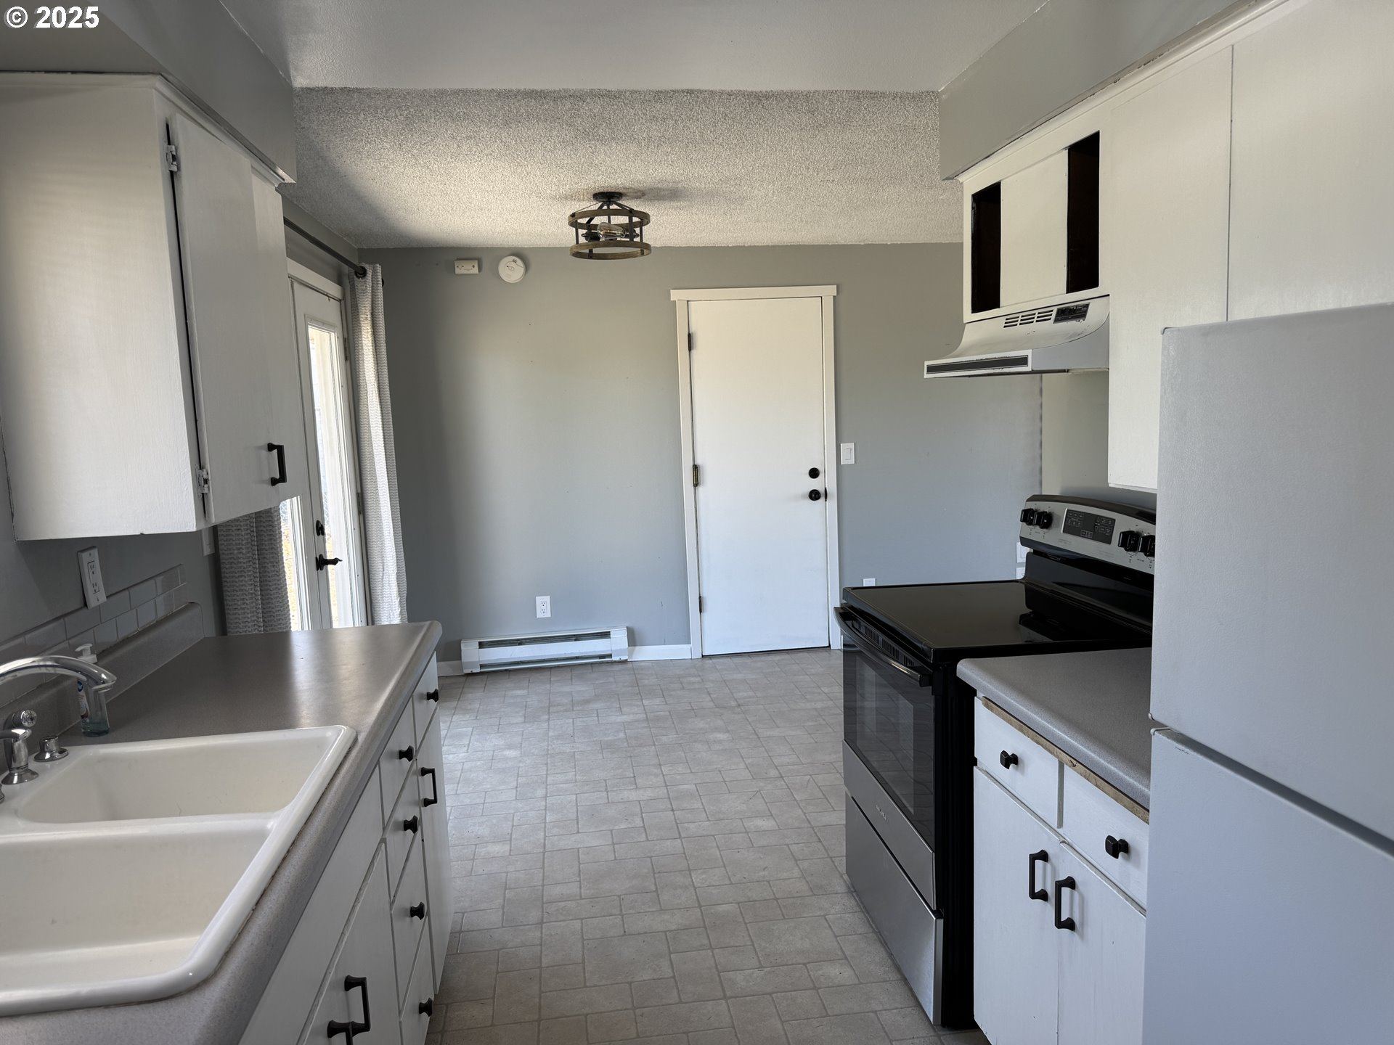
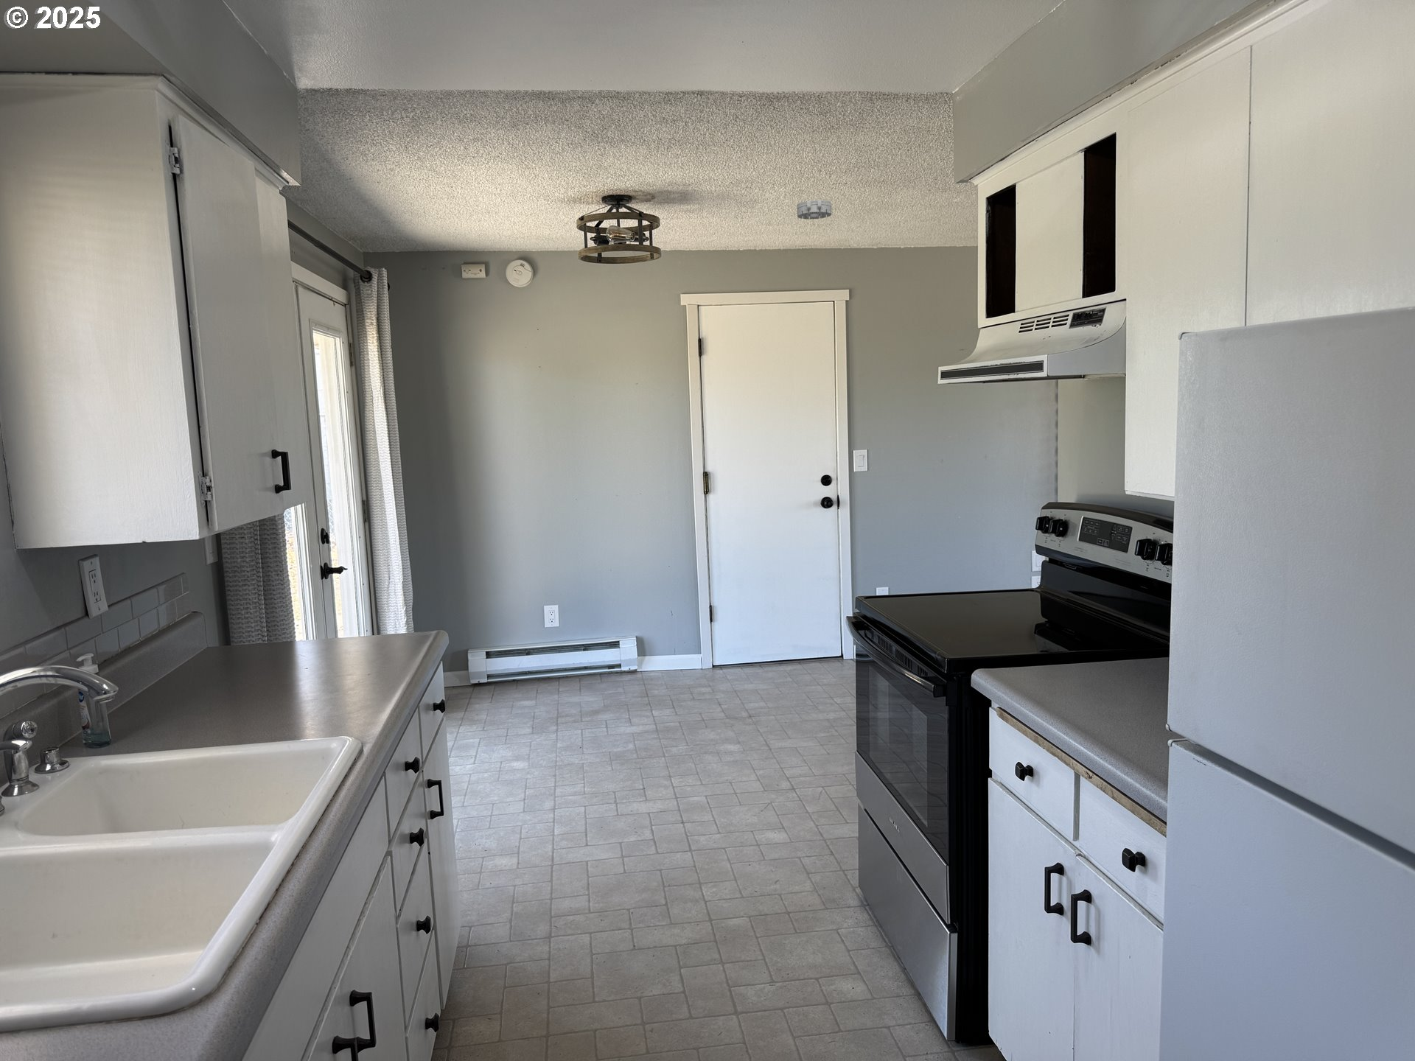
+ smoke detector [796,198,832,221]
